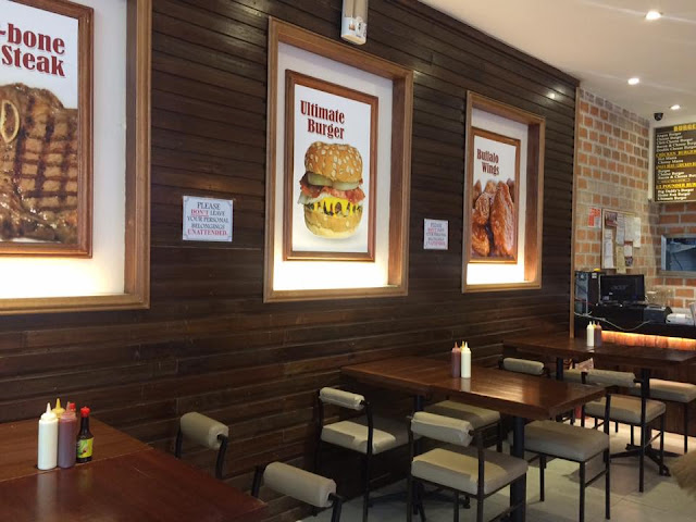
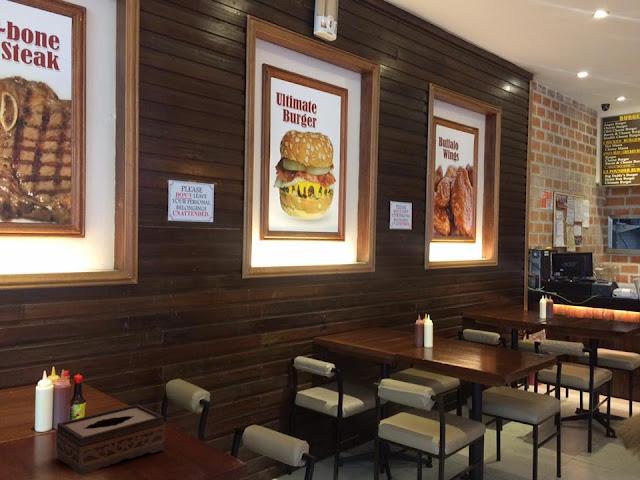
+ tissue box [55,404,166,476]
